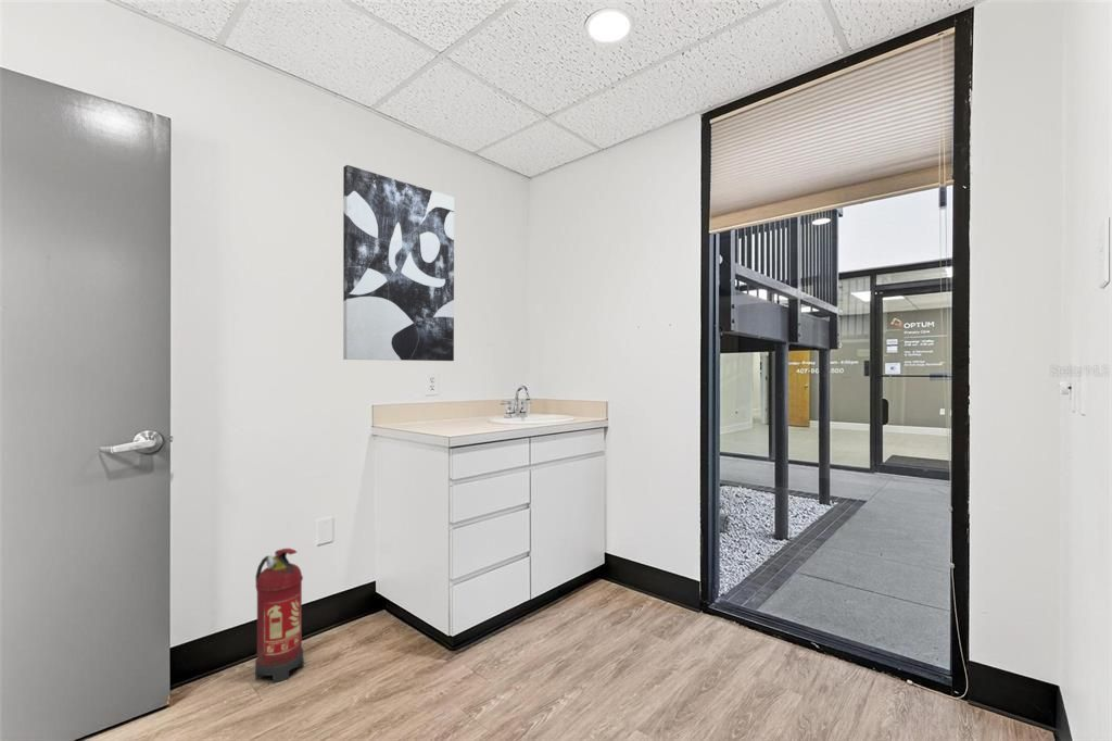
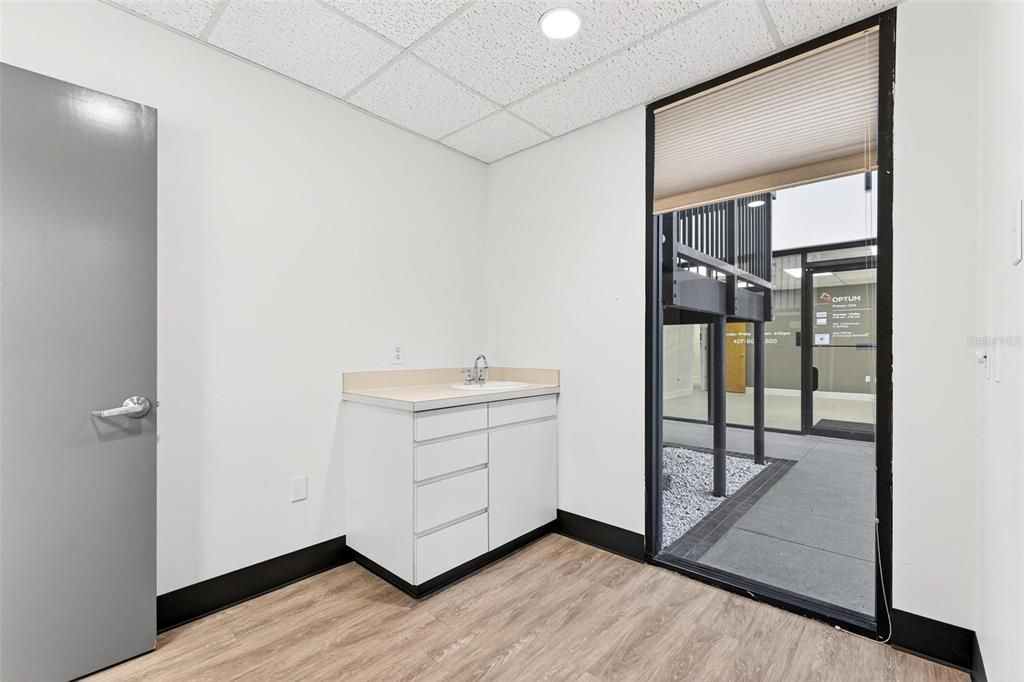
- fire extinguisher [254,548,305,685]
- wall art [342,164,455,362]
